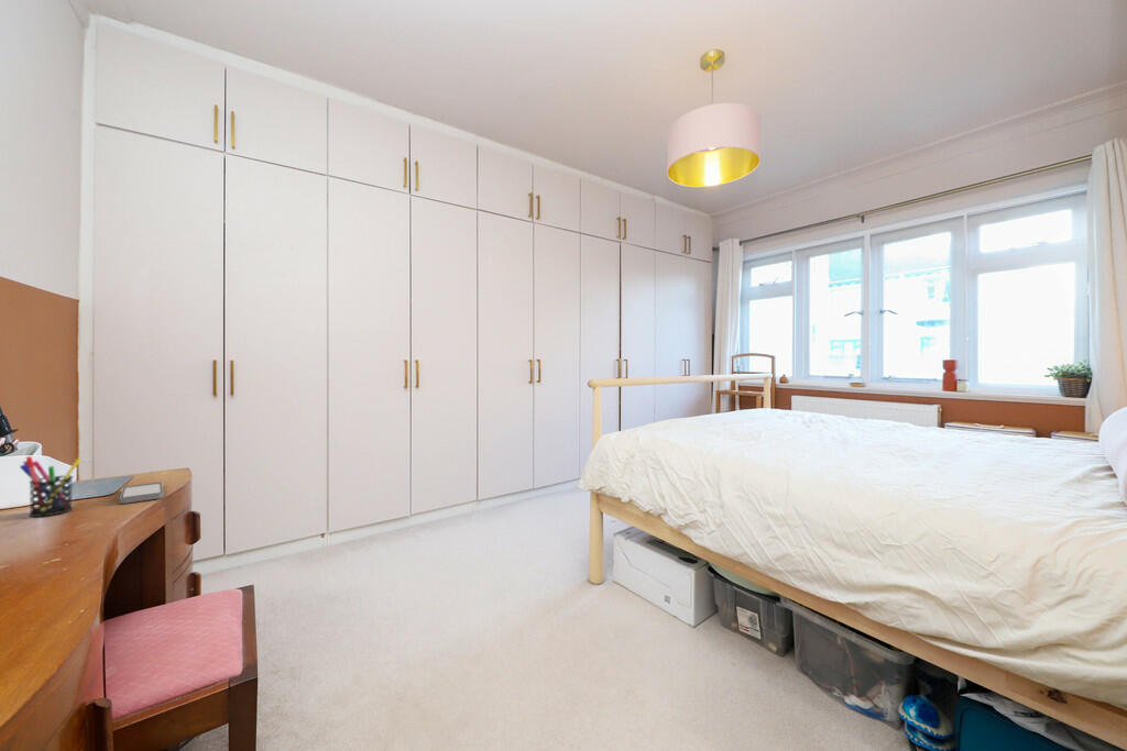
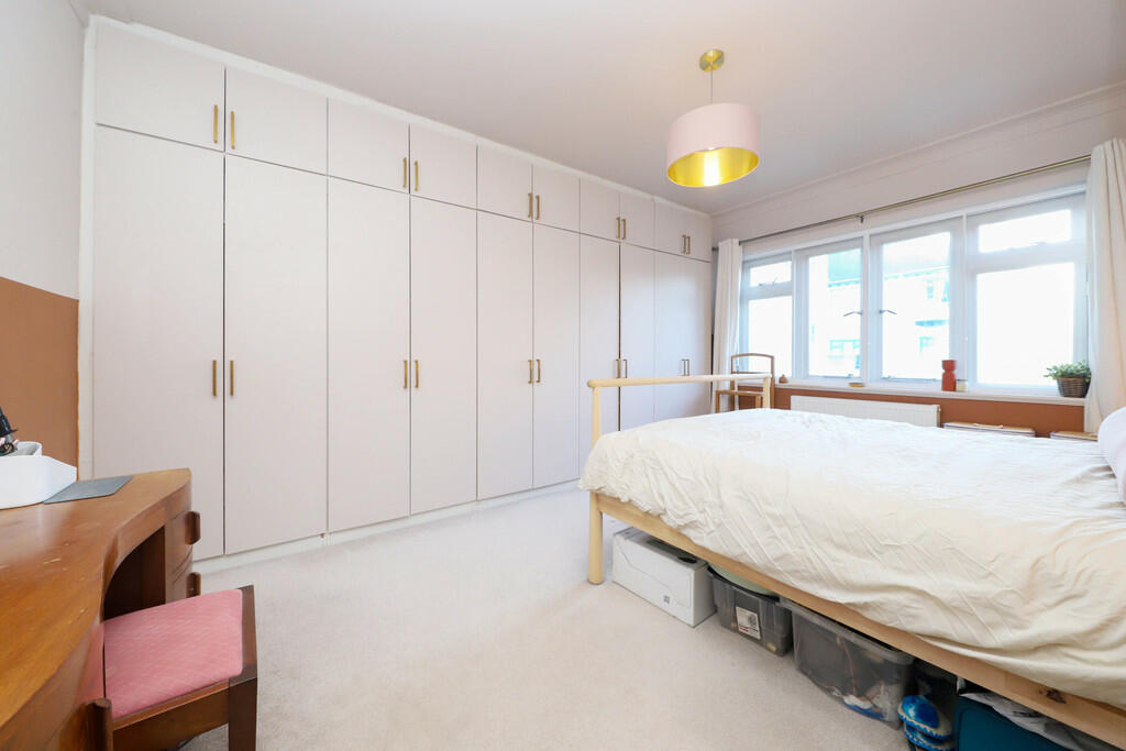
- pen holder [19,455,83,518]
- smartphone [119,482,164,505]
